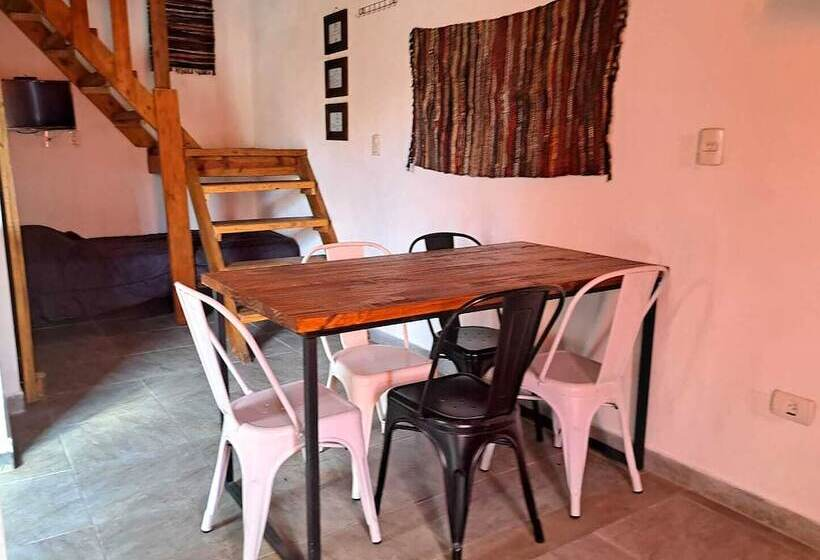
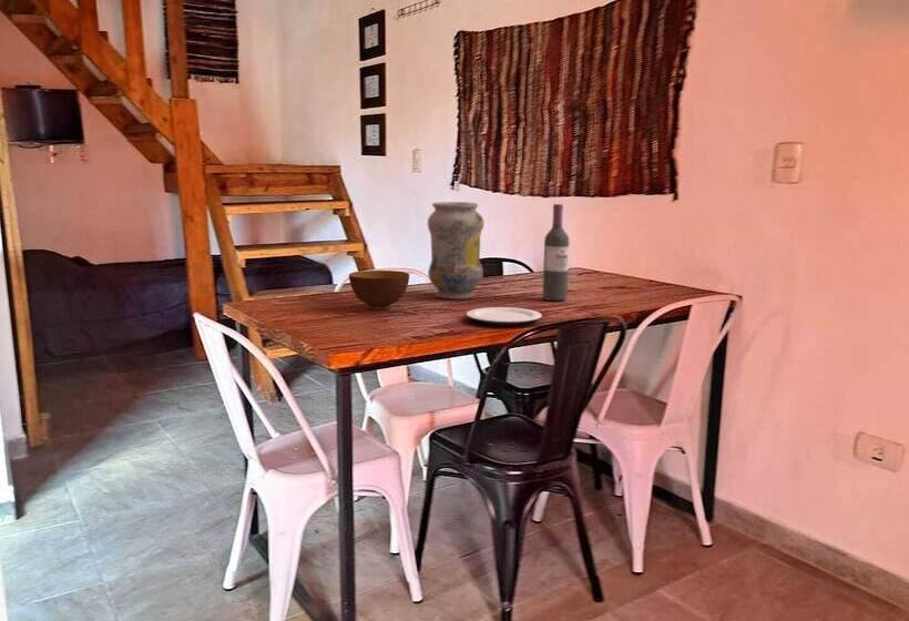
+ wine bottle [542,203,570,302]
+ plate [466,306,543,326]
+ vase [427,201,484,301]
+ bowl [348,269,410,310]
